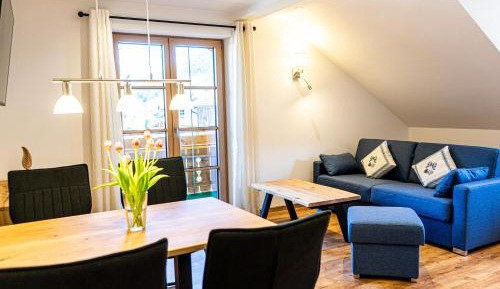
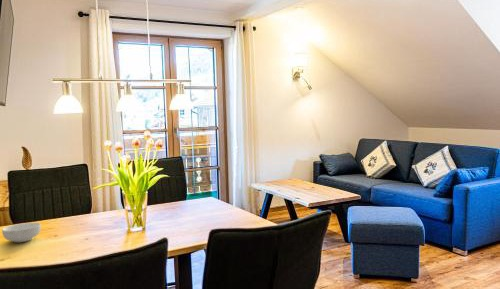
+ cereal bowl [1,222,42,243]
